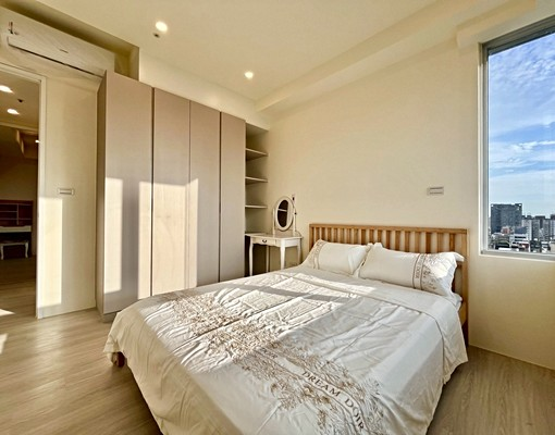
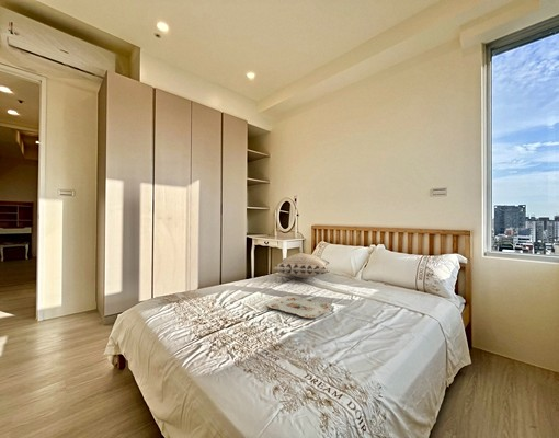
+ decorative pillow [272,252,331,279]
+ serving tray [266,295,333,319]
